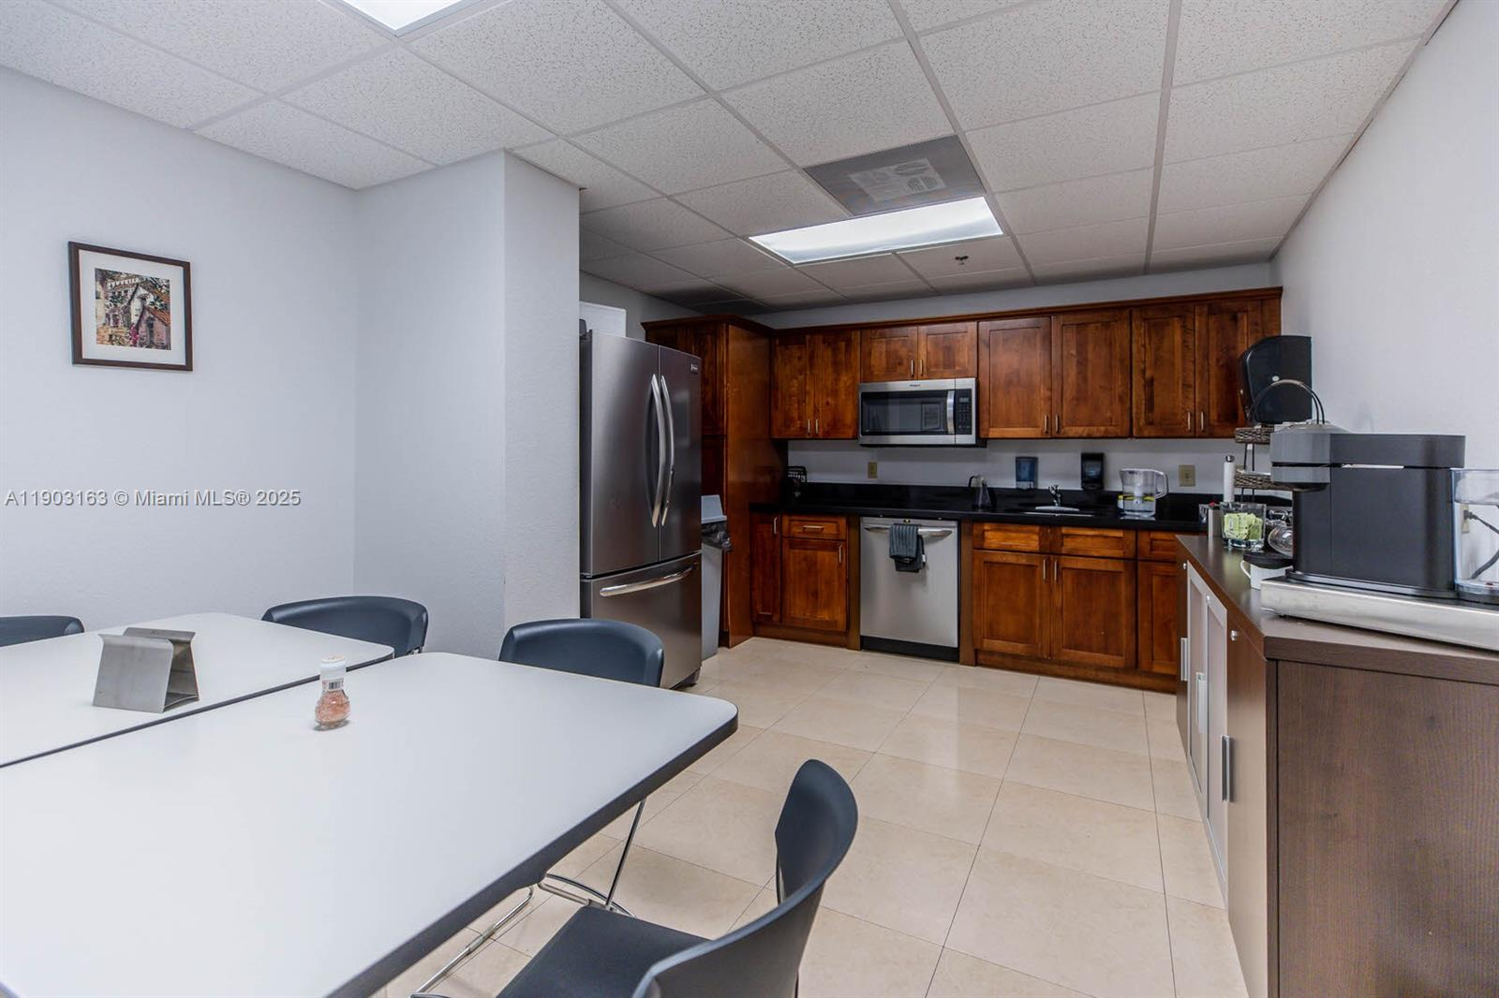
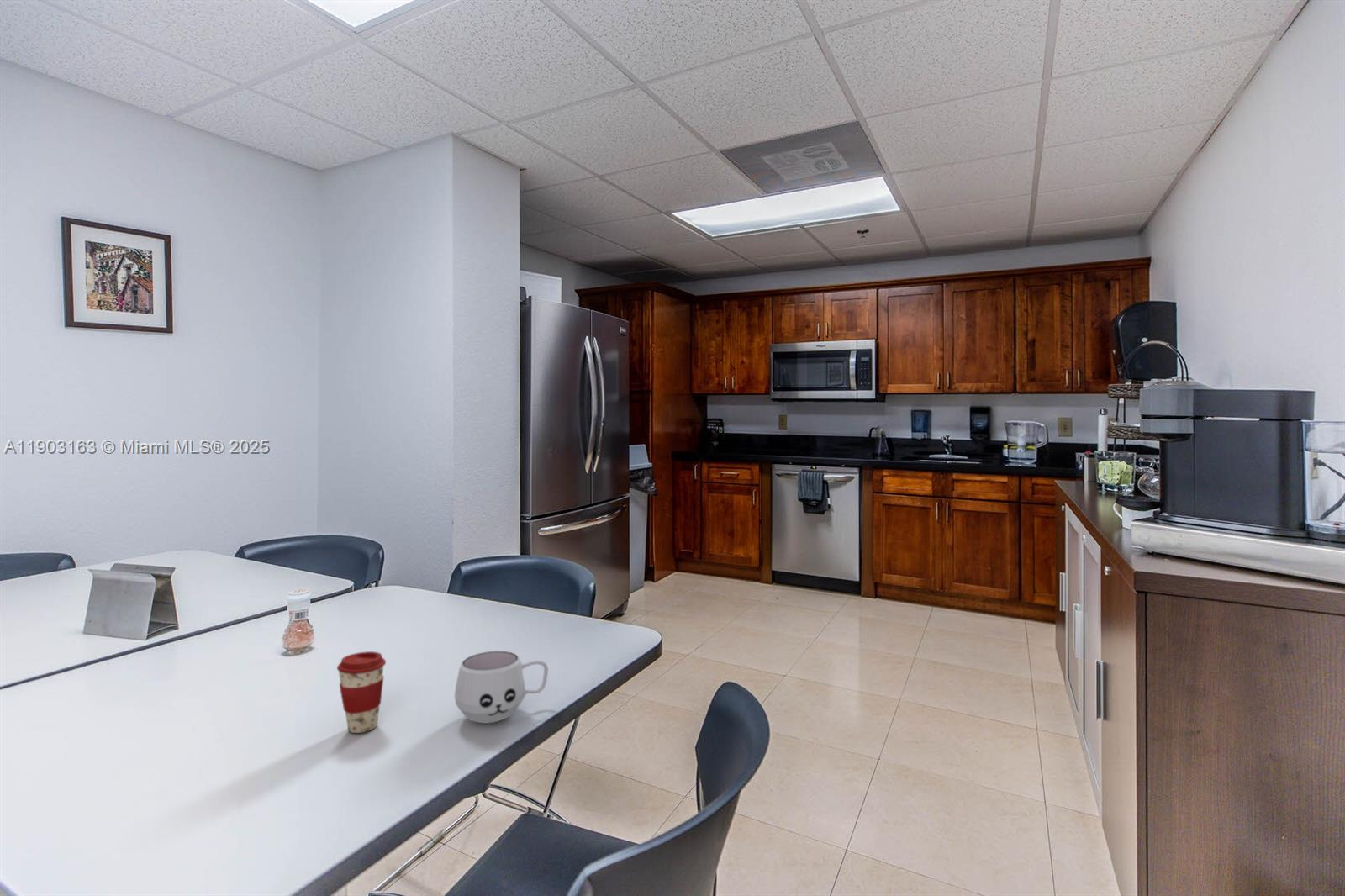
+ mug [454,651,549,724]
+ coffee cup [336,651,387,734]
